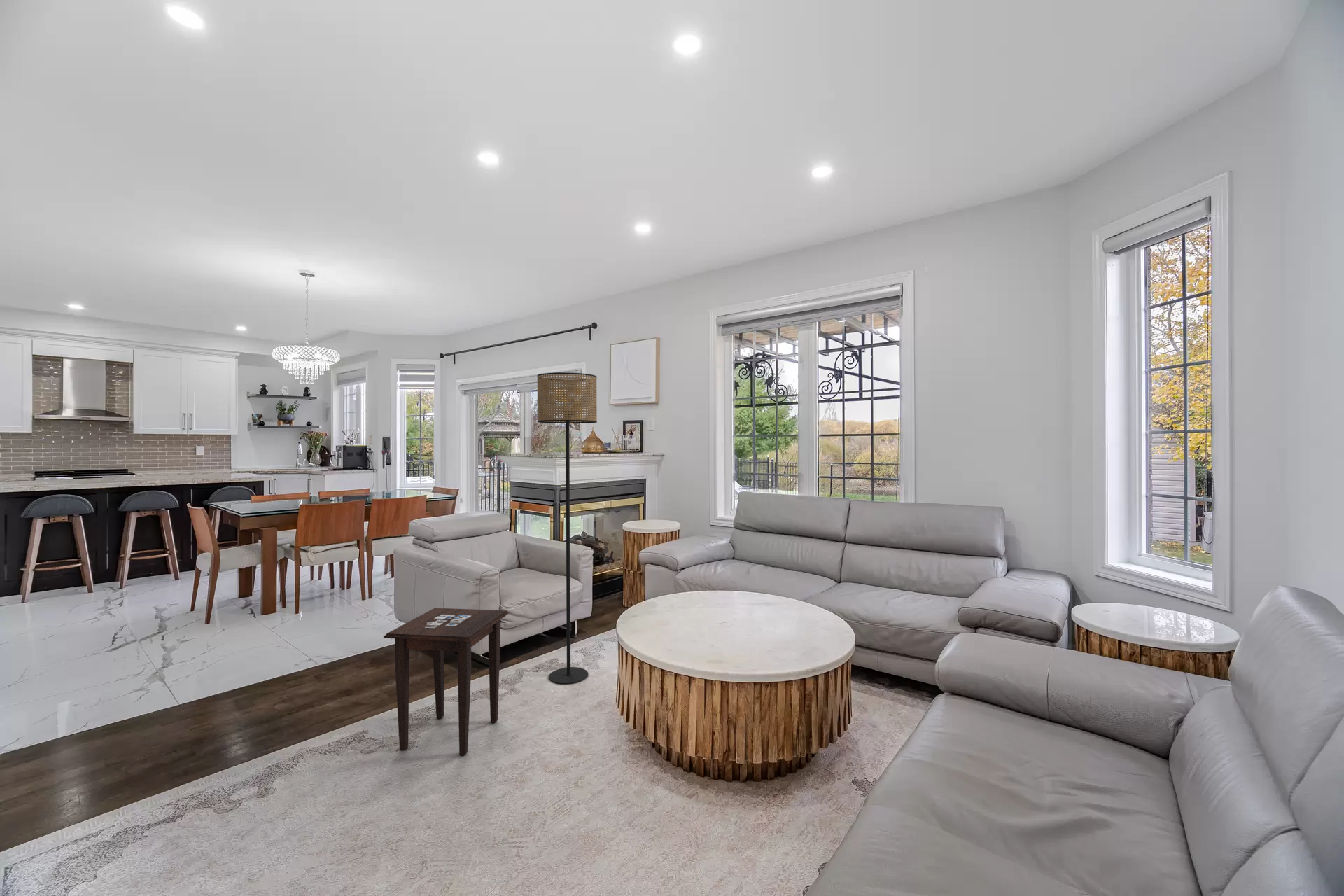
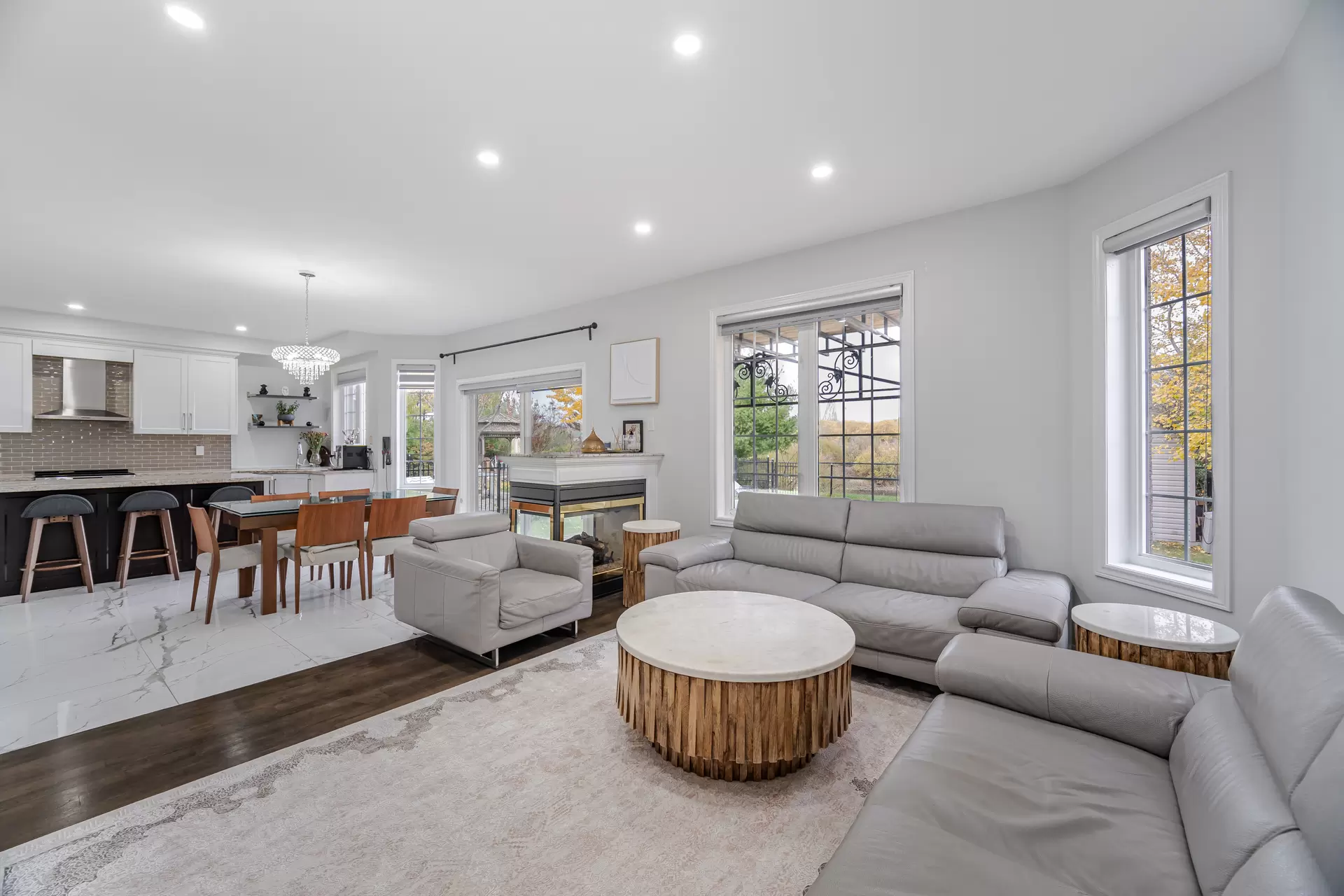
- side table [383,608,510,756]
- floor lamp [536,372,598,685]
